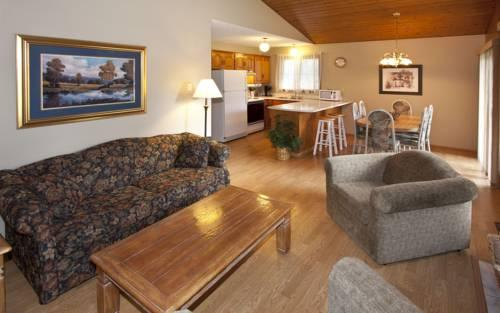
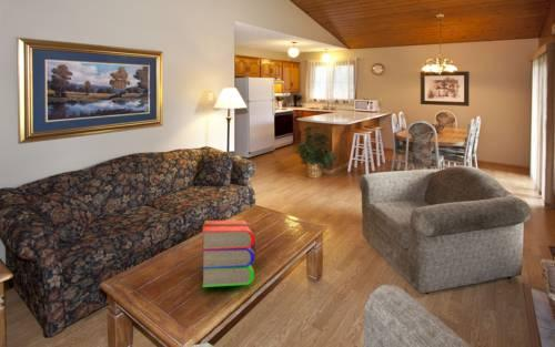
+ books [201,220,259,288]
